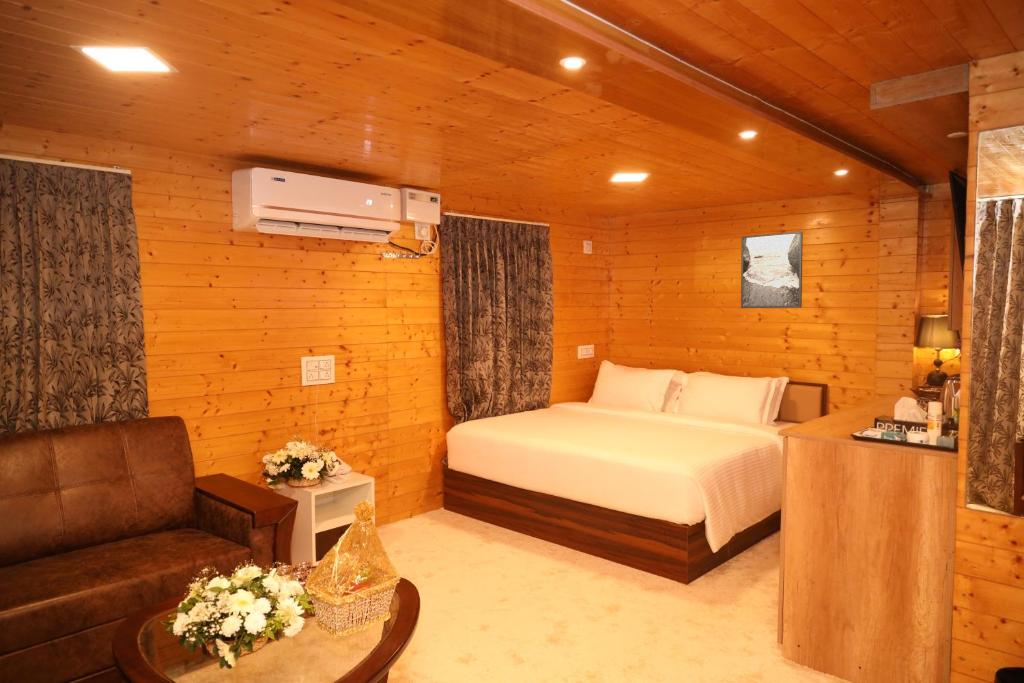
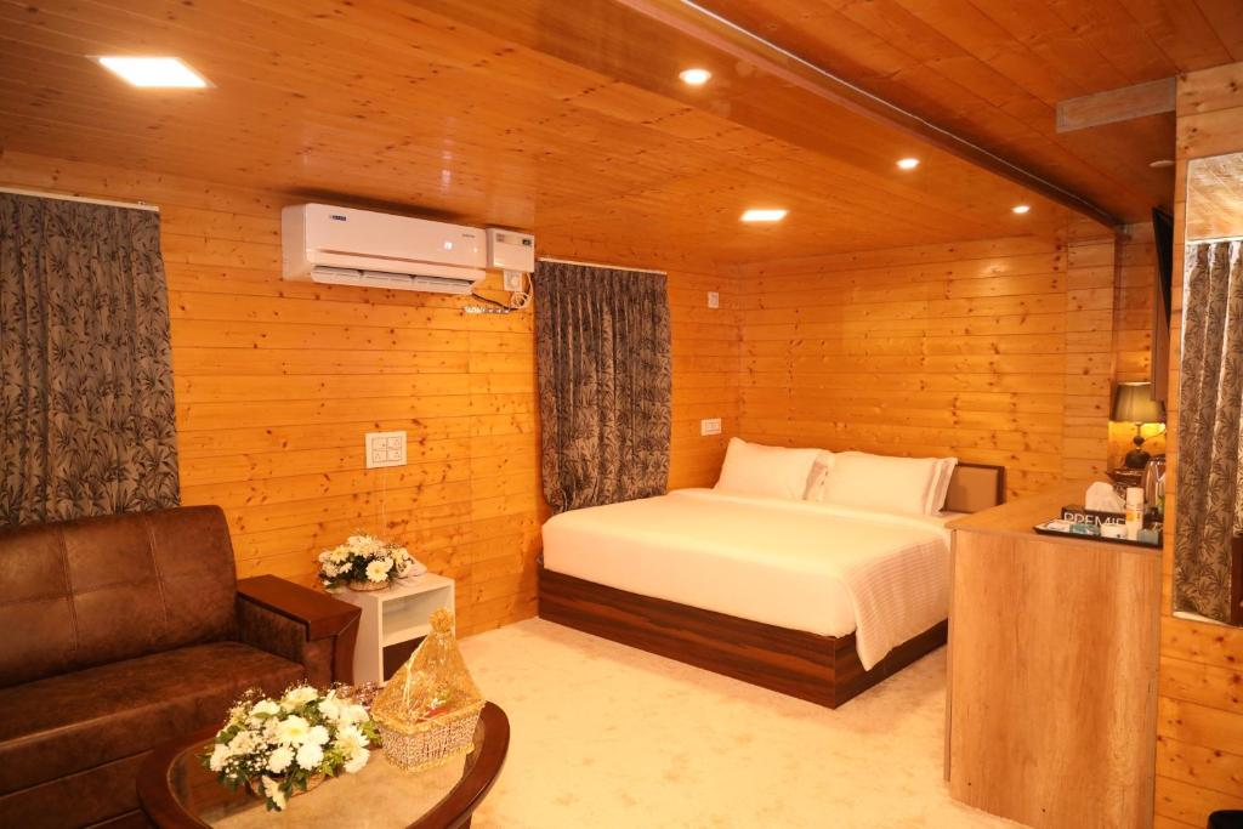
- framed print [740,230,804,309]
